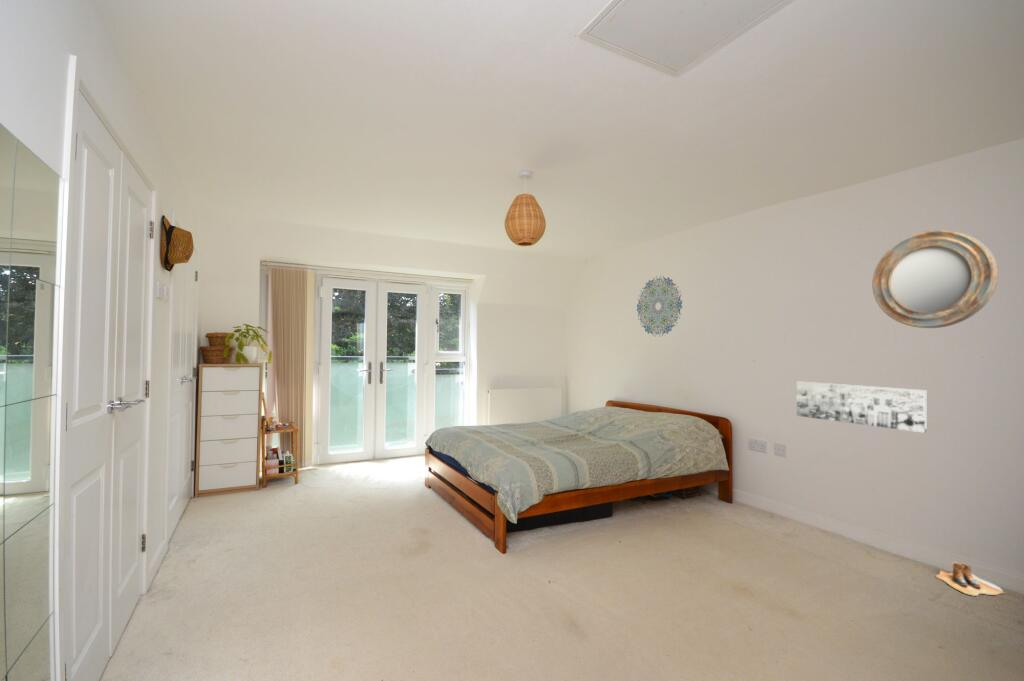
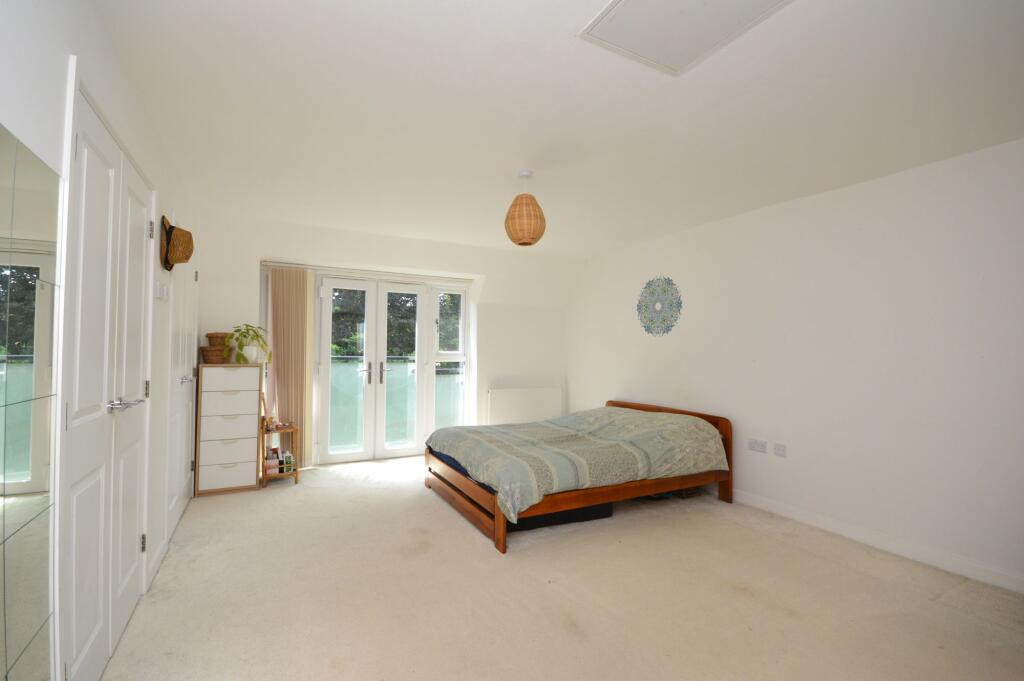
- wall art [796,381,927,434]
- home mirror [871,229,999,329]
- boots [935,561,1006,597]
